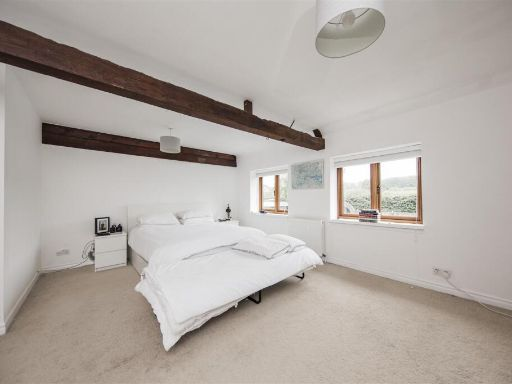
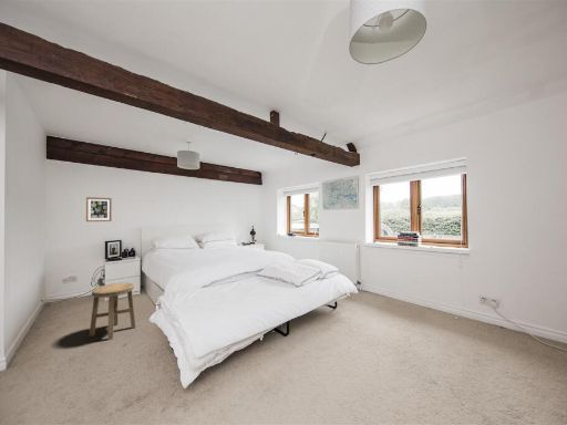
+ stool [89,281,137,341]
+ wall art [85,196,113,222]
